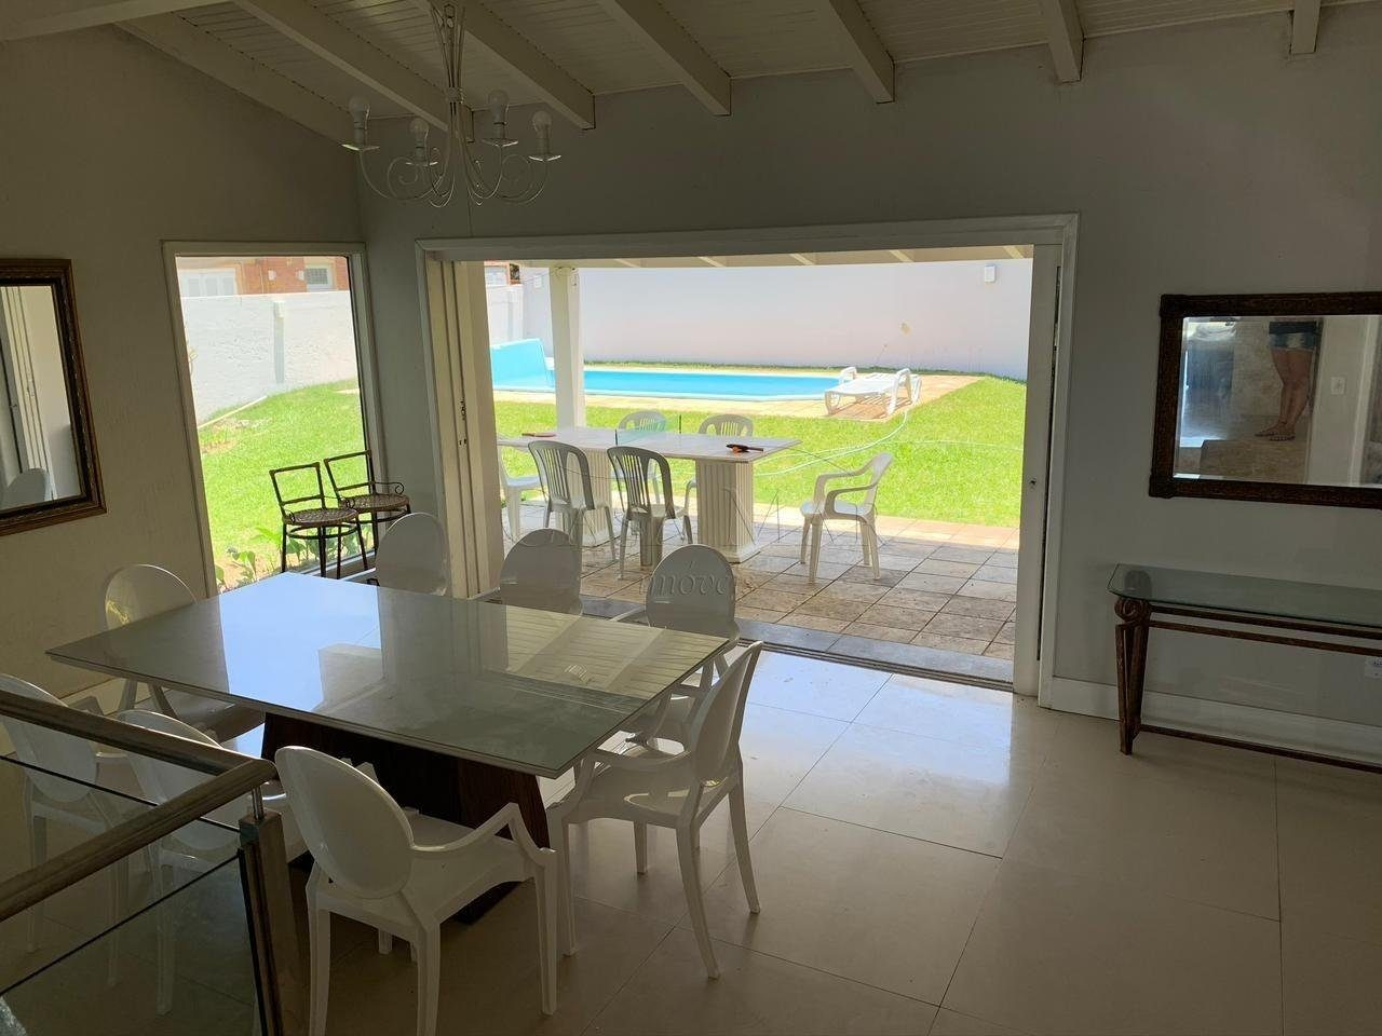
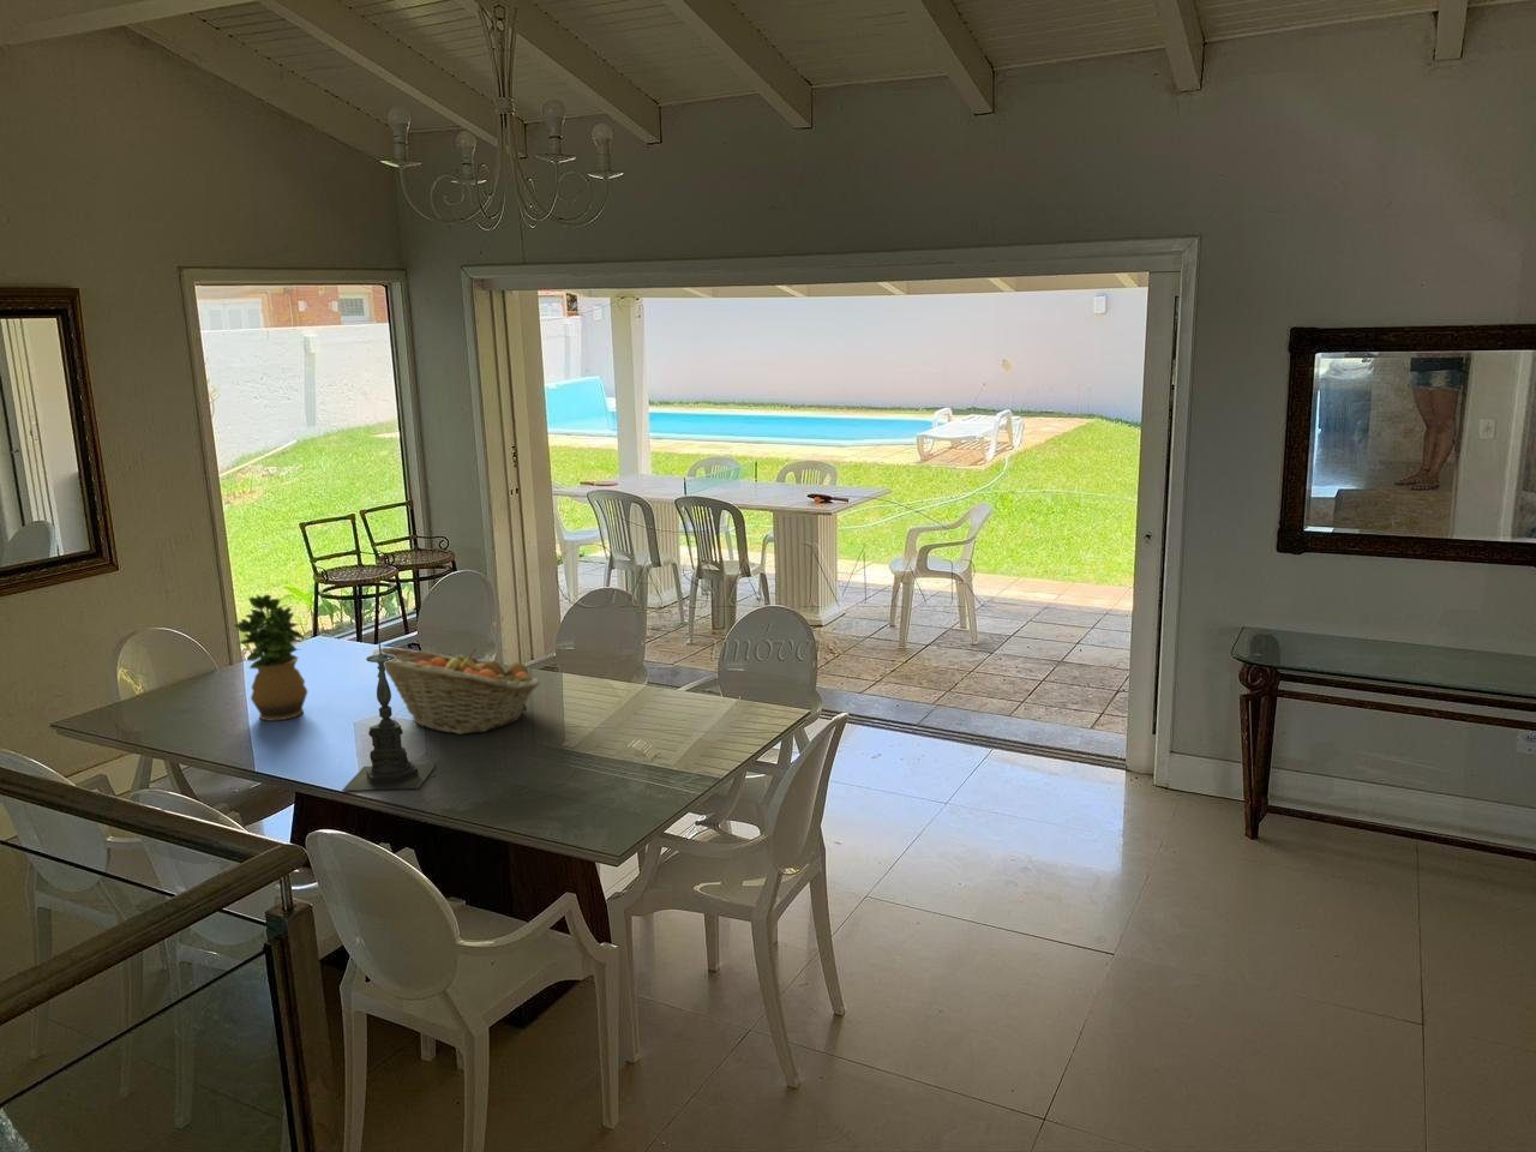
+ potted plant [232,593,308,721]
+ candle holder [341,634,437,791]
+ fruit basket [373,646,541,736]
